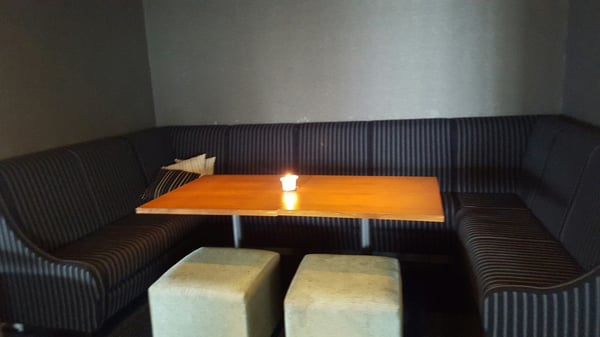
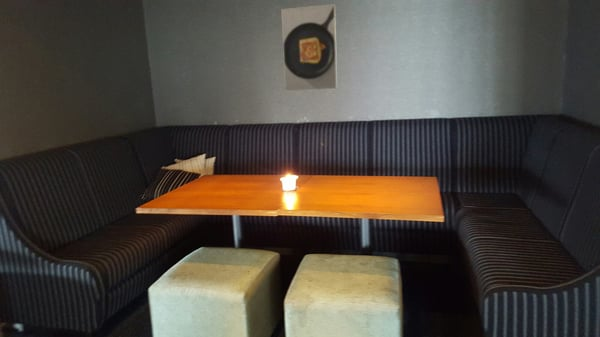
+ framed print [281,3,338,92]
